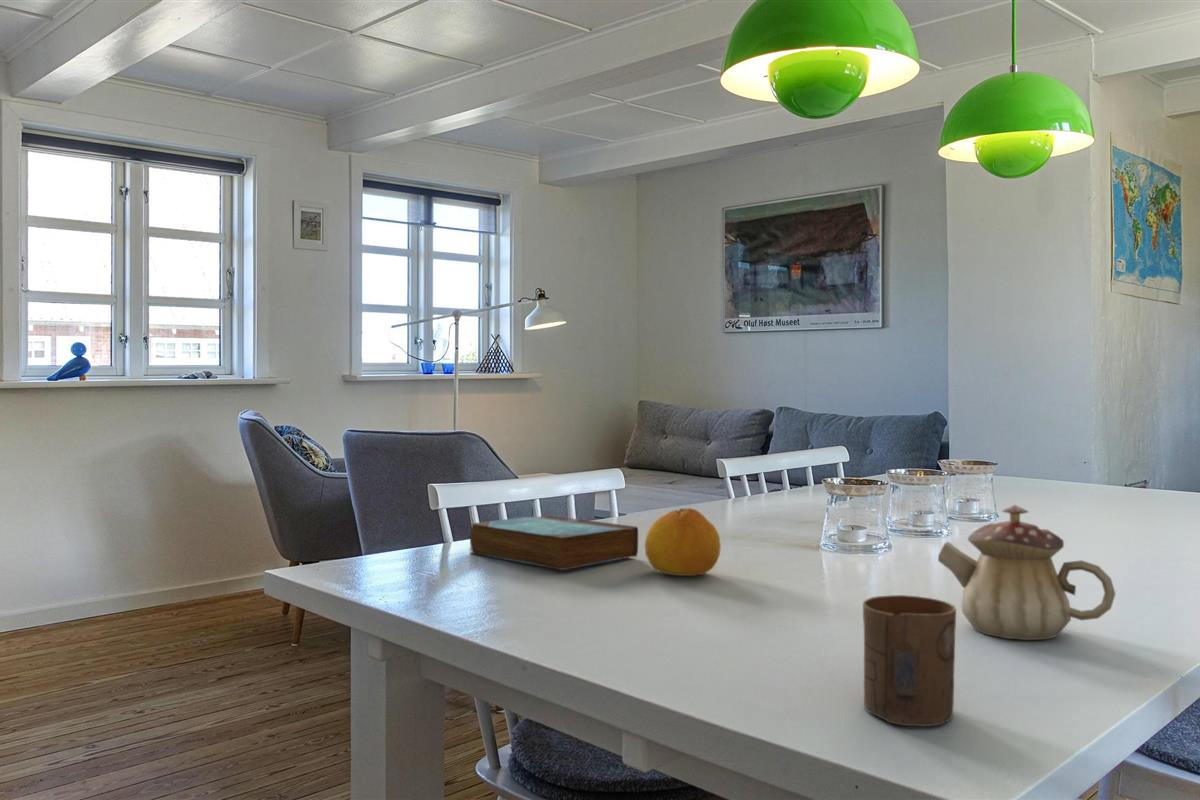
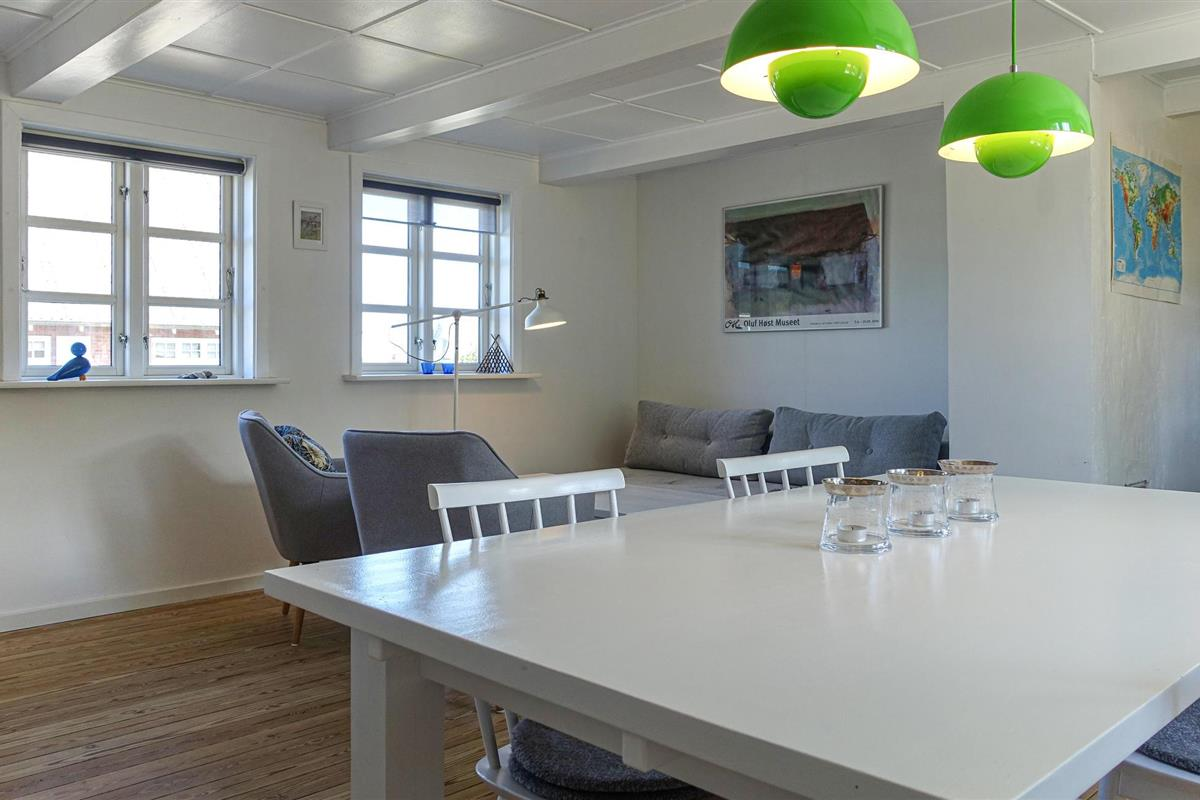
- book [469,514,639,571]
- teapot [937,504,1116,641]
- cup [862,594,957,727]
- fruit [644,507,722,577]
